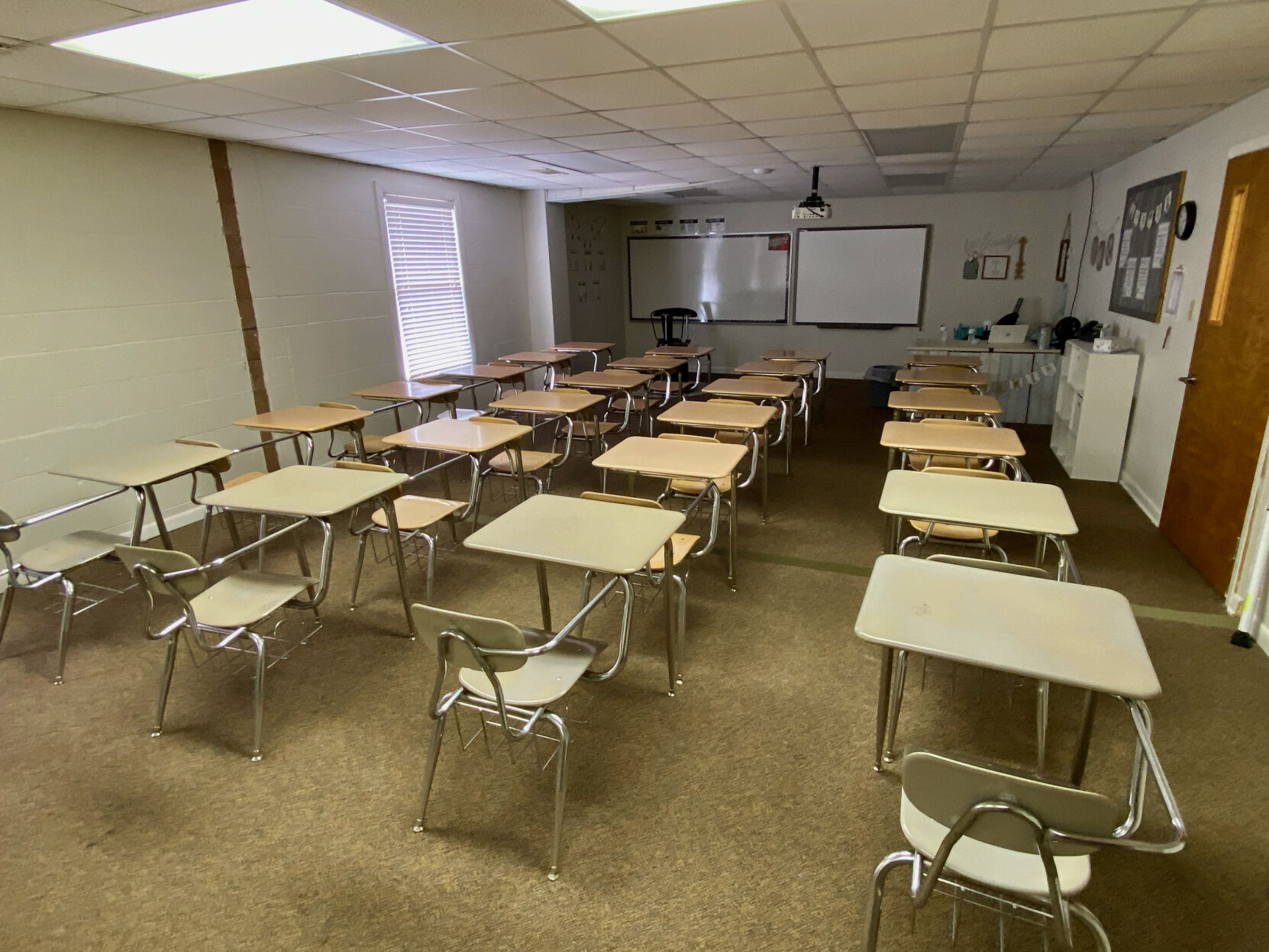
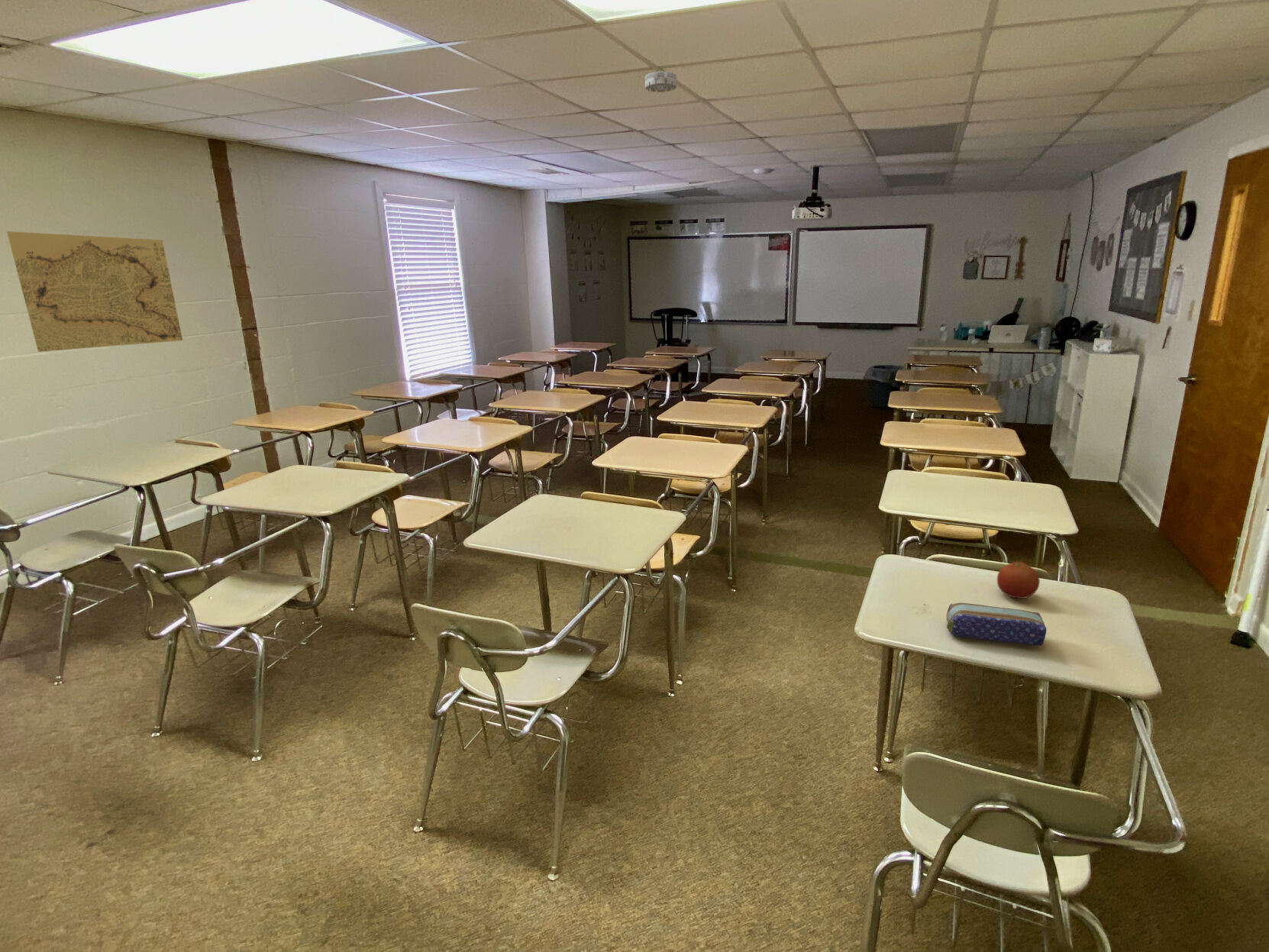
+ pencil case [946,602,1047,647]
+ fruit [996,561,1041,599]
+ map [6,231,183,353]
+ smoke detector [644,70,677,93]
